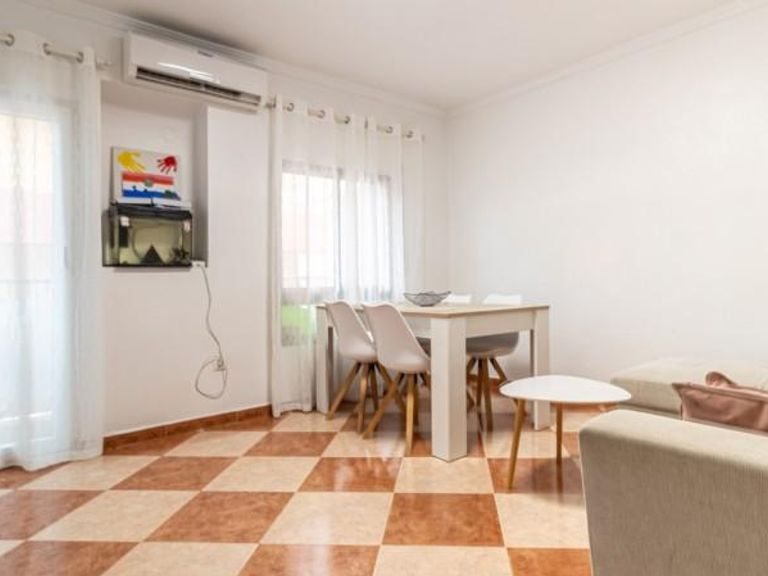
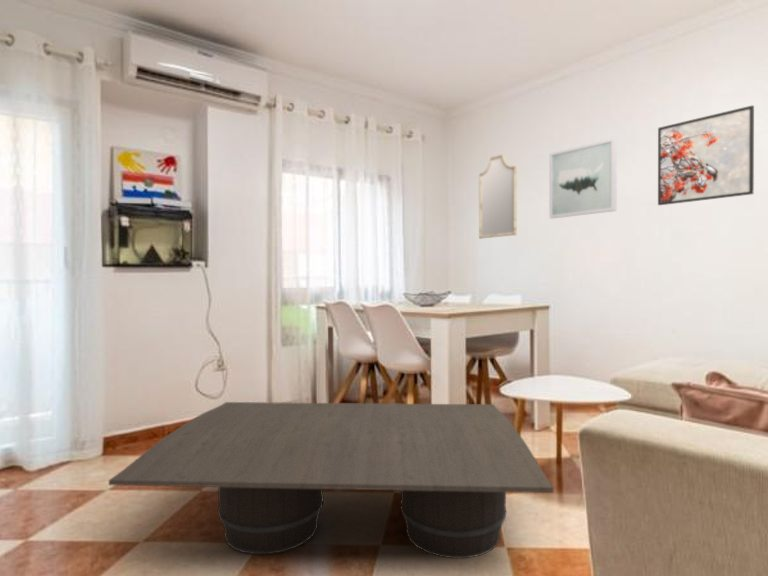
+ coffee table [108,401,554,560]
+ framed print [657,104,755,206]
+ wall art [548,137,618,219]
+ home mirror [478,153,518,239]
